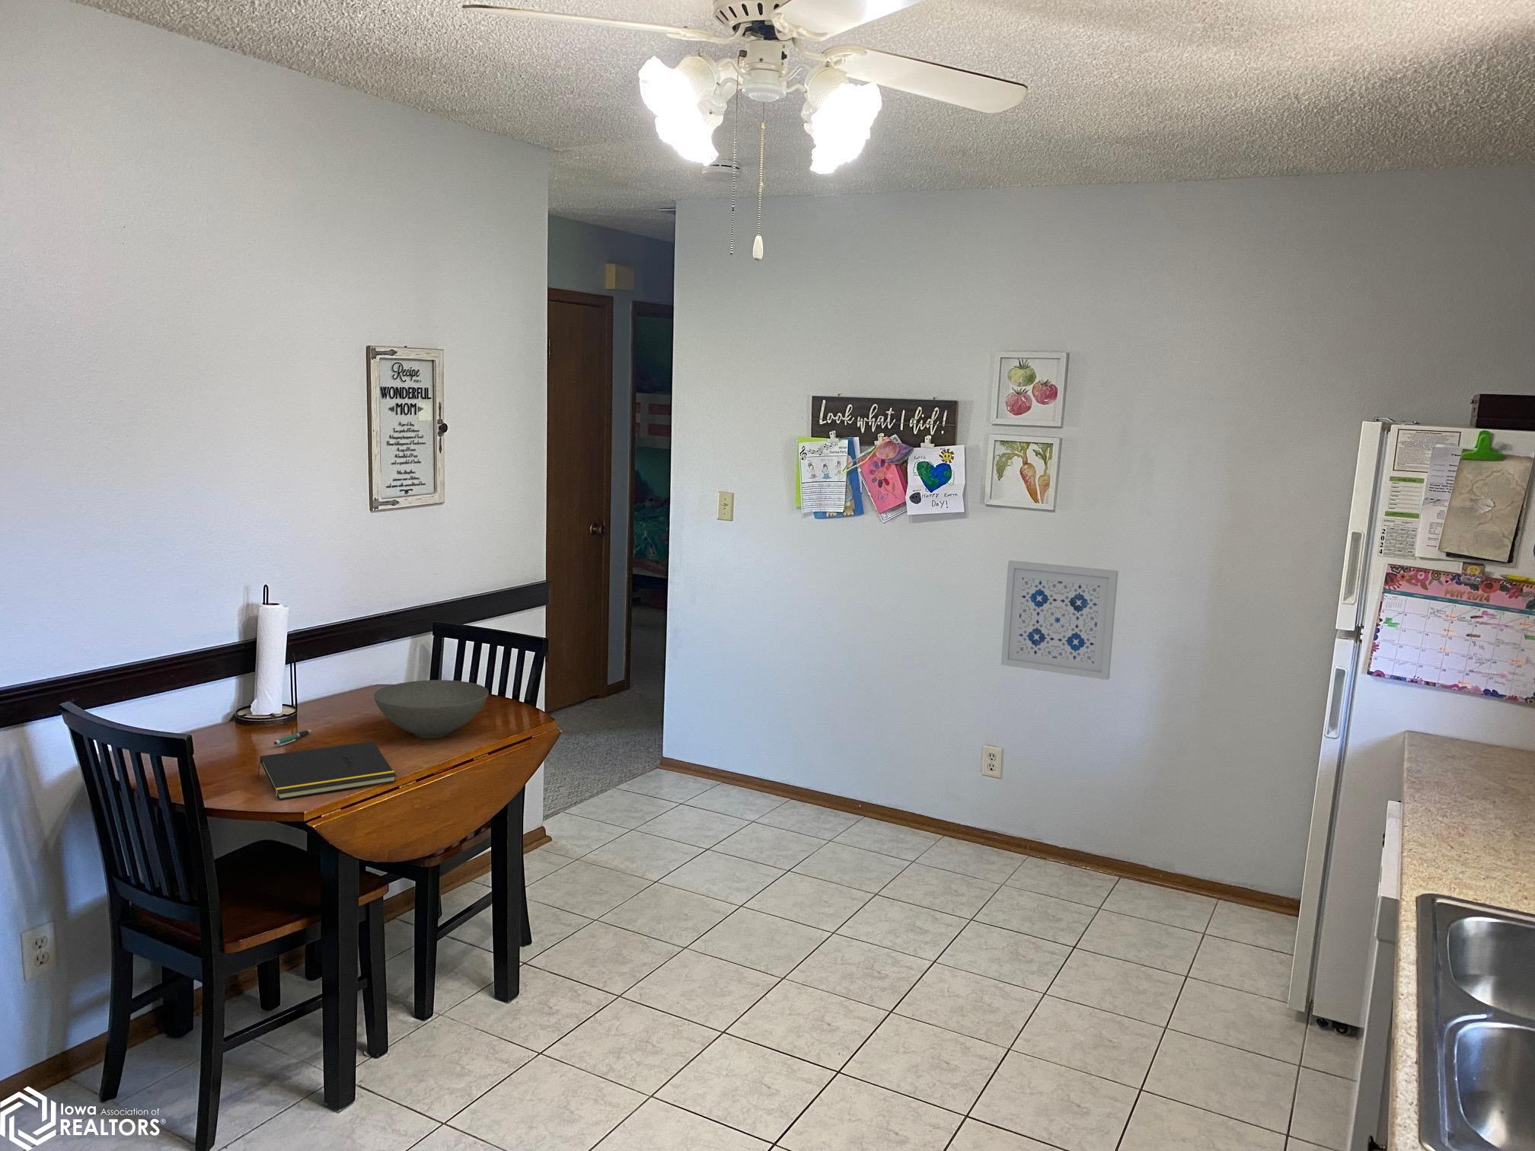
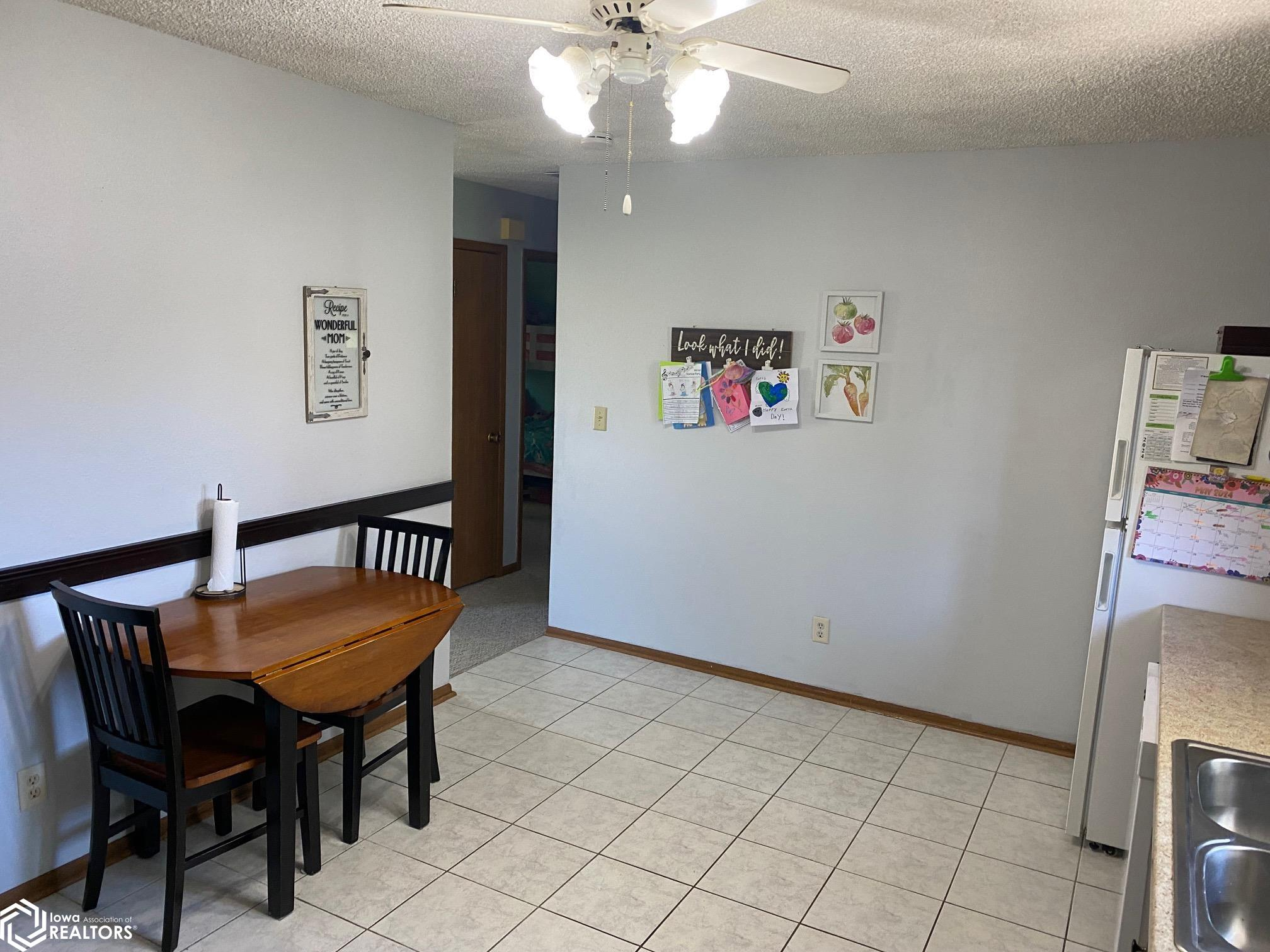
- notepad [256,741,396,800]
- bowl [373,679,490,739]
- wall art [1001,560,1119,681]
- pen [273,729,312,746]
